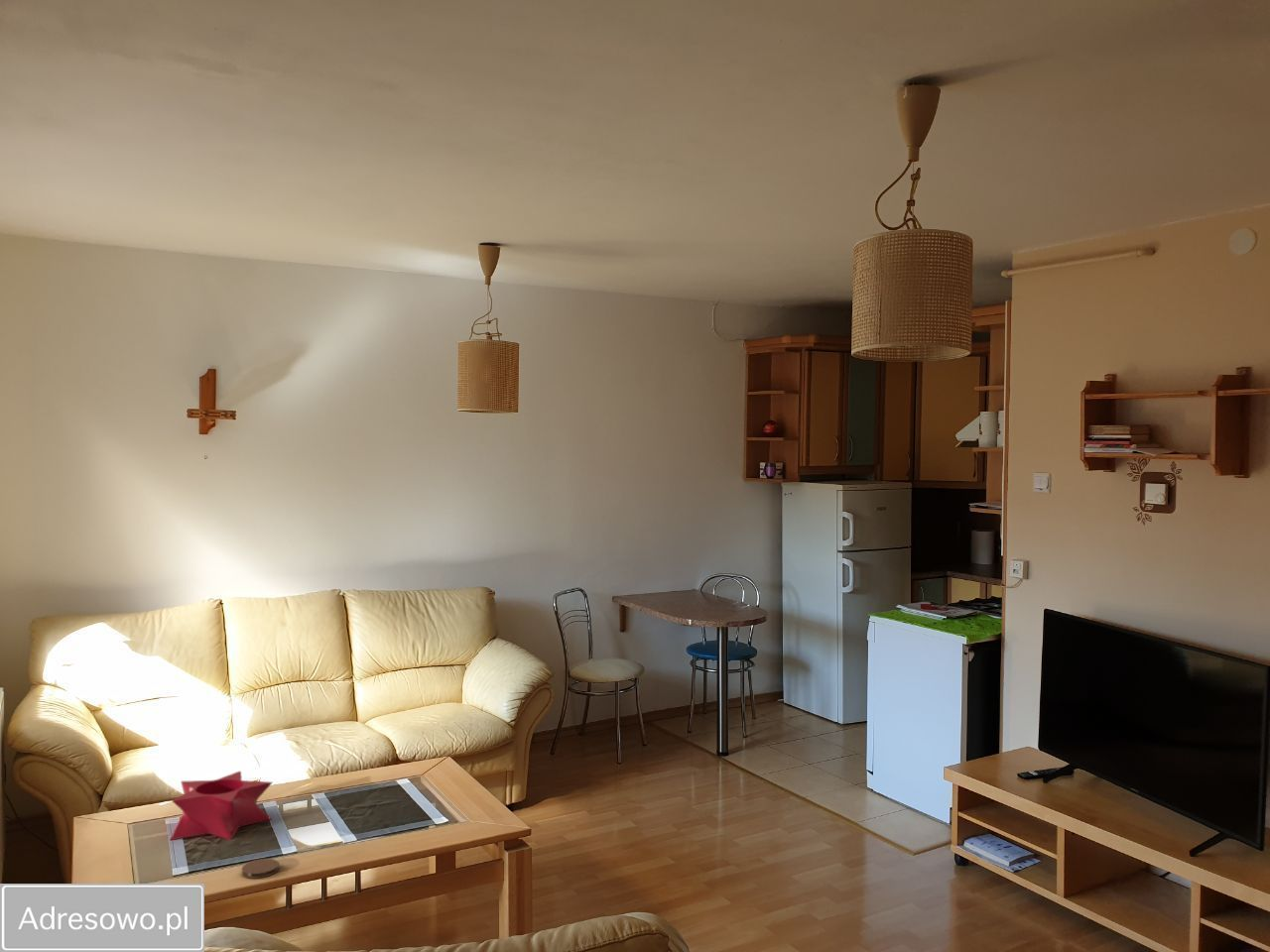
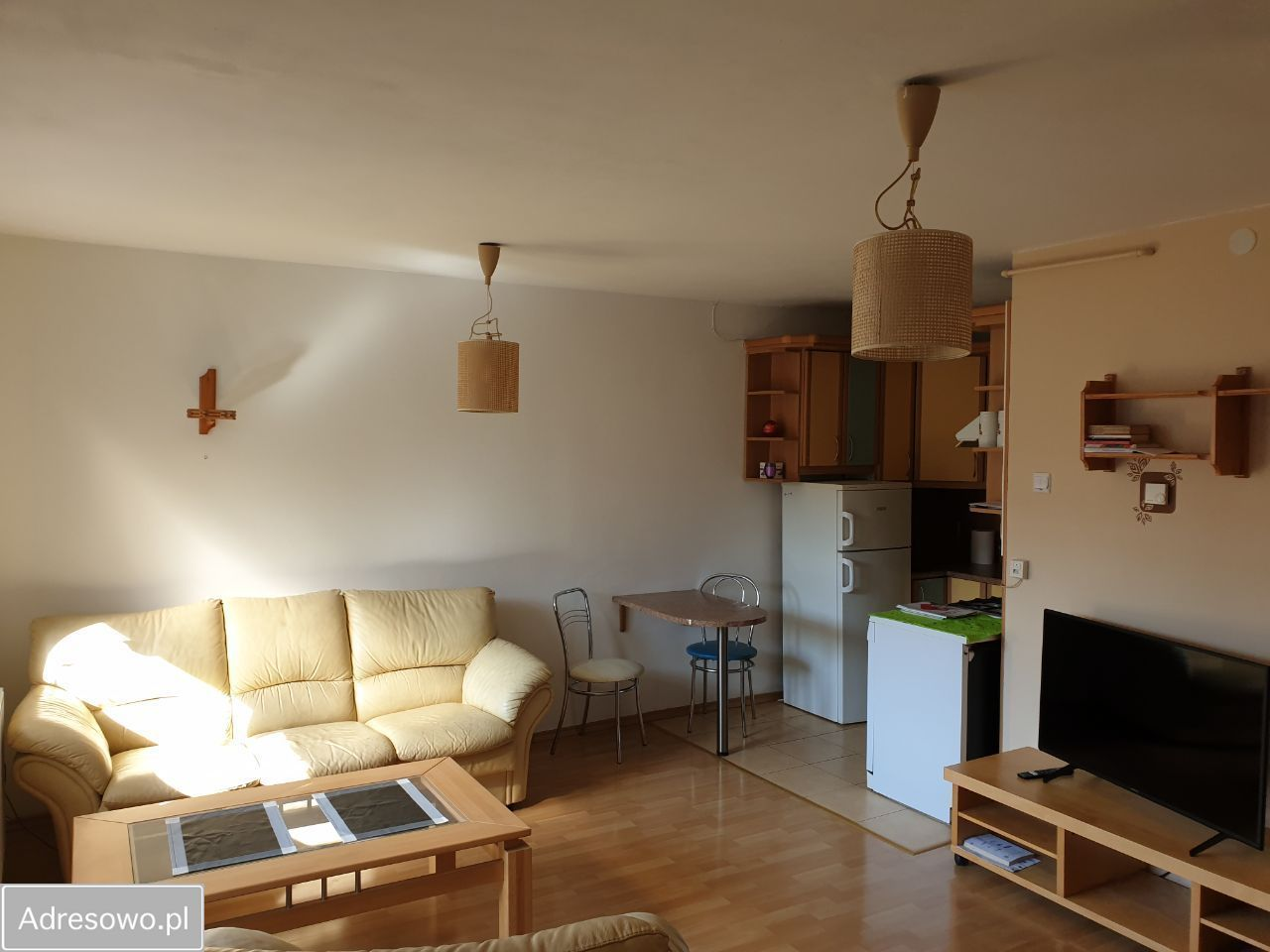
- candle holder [170,771,274,841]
- coaster [241,858,280,880]
